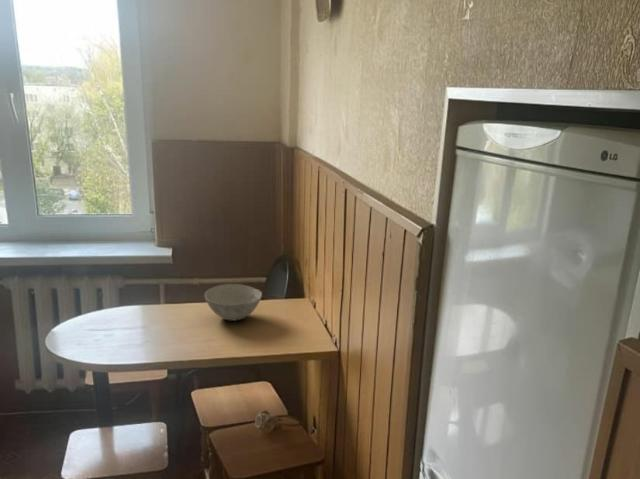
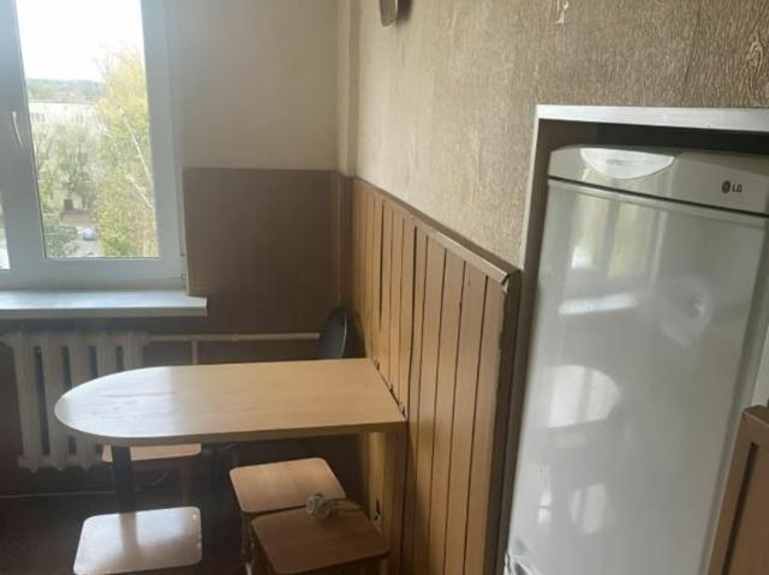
- bowl [204,283,263,322]
